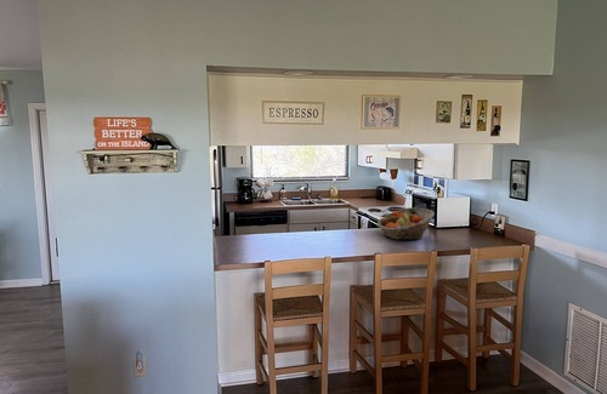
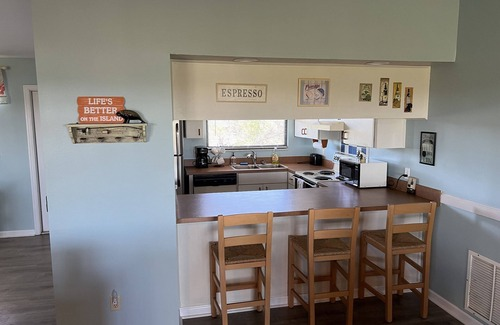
- fruit basket [376,206,436,241]
